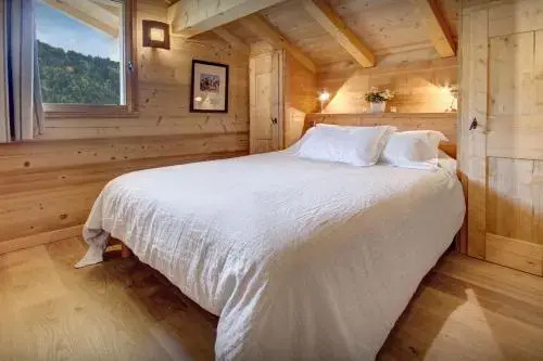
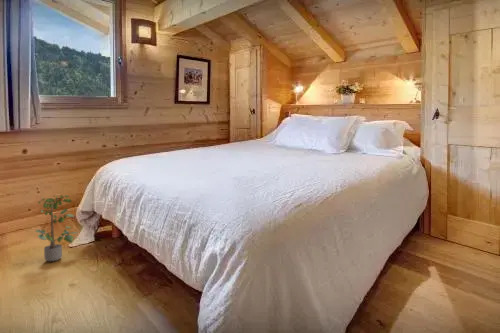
+ potted plant [34,194,80,262]
